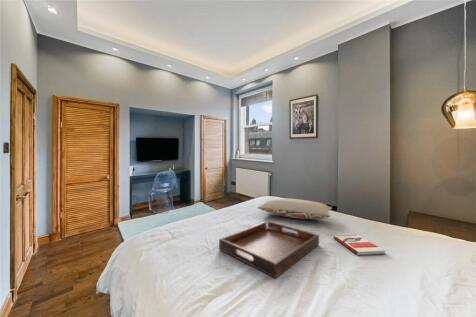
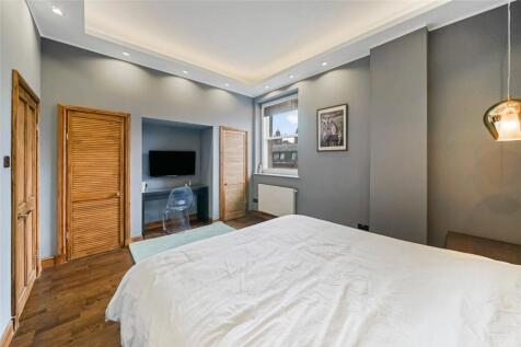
- serving tray [218,220,320,279]
- book [333,234,386,256]
- pillow [256,197,333,220]
